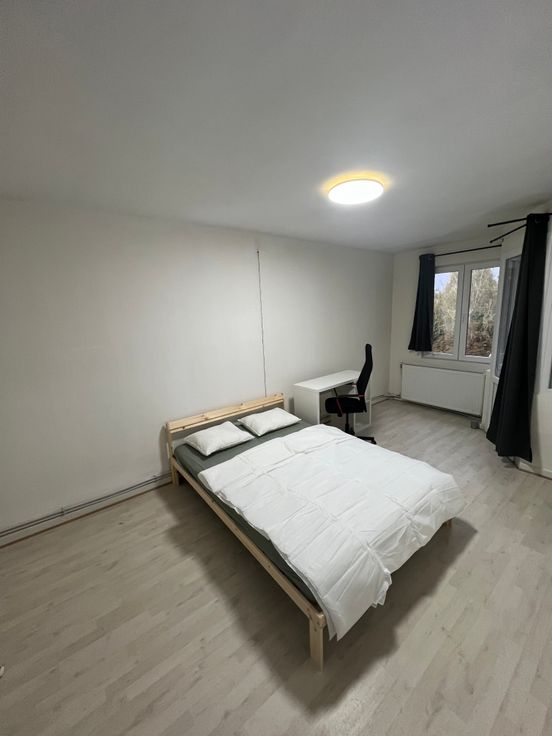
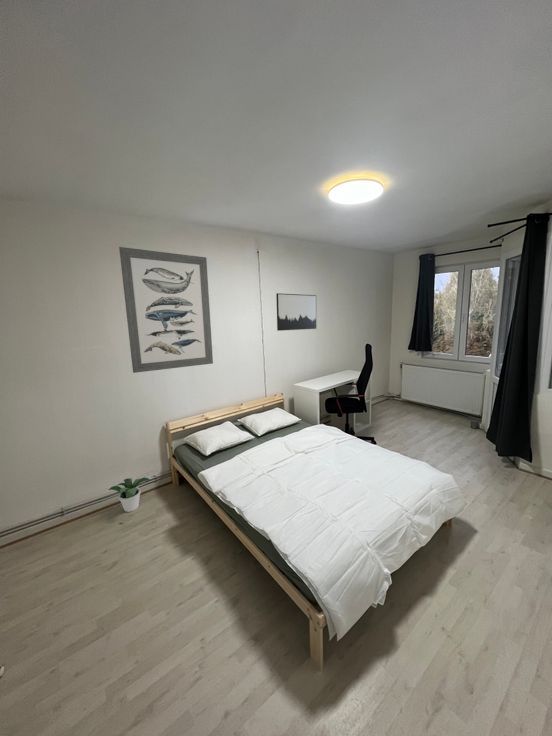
+ potted plant [108,476,151,513]
+ wall art [118,246,214,374]
+ wall art [275,292,317,332]
